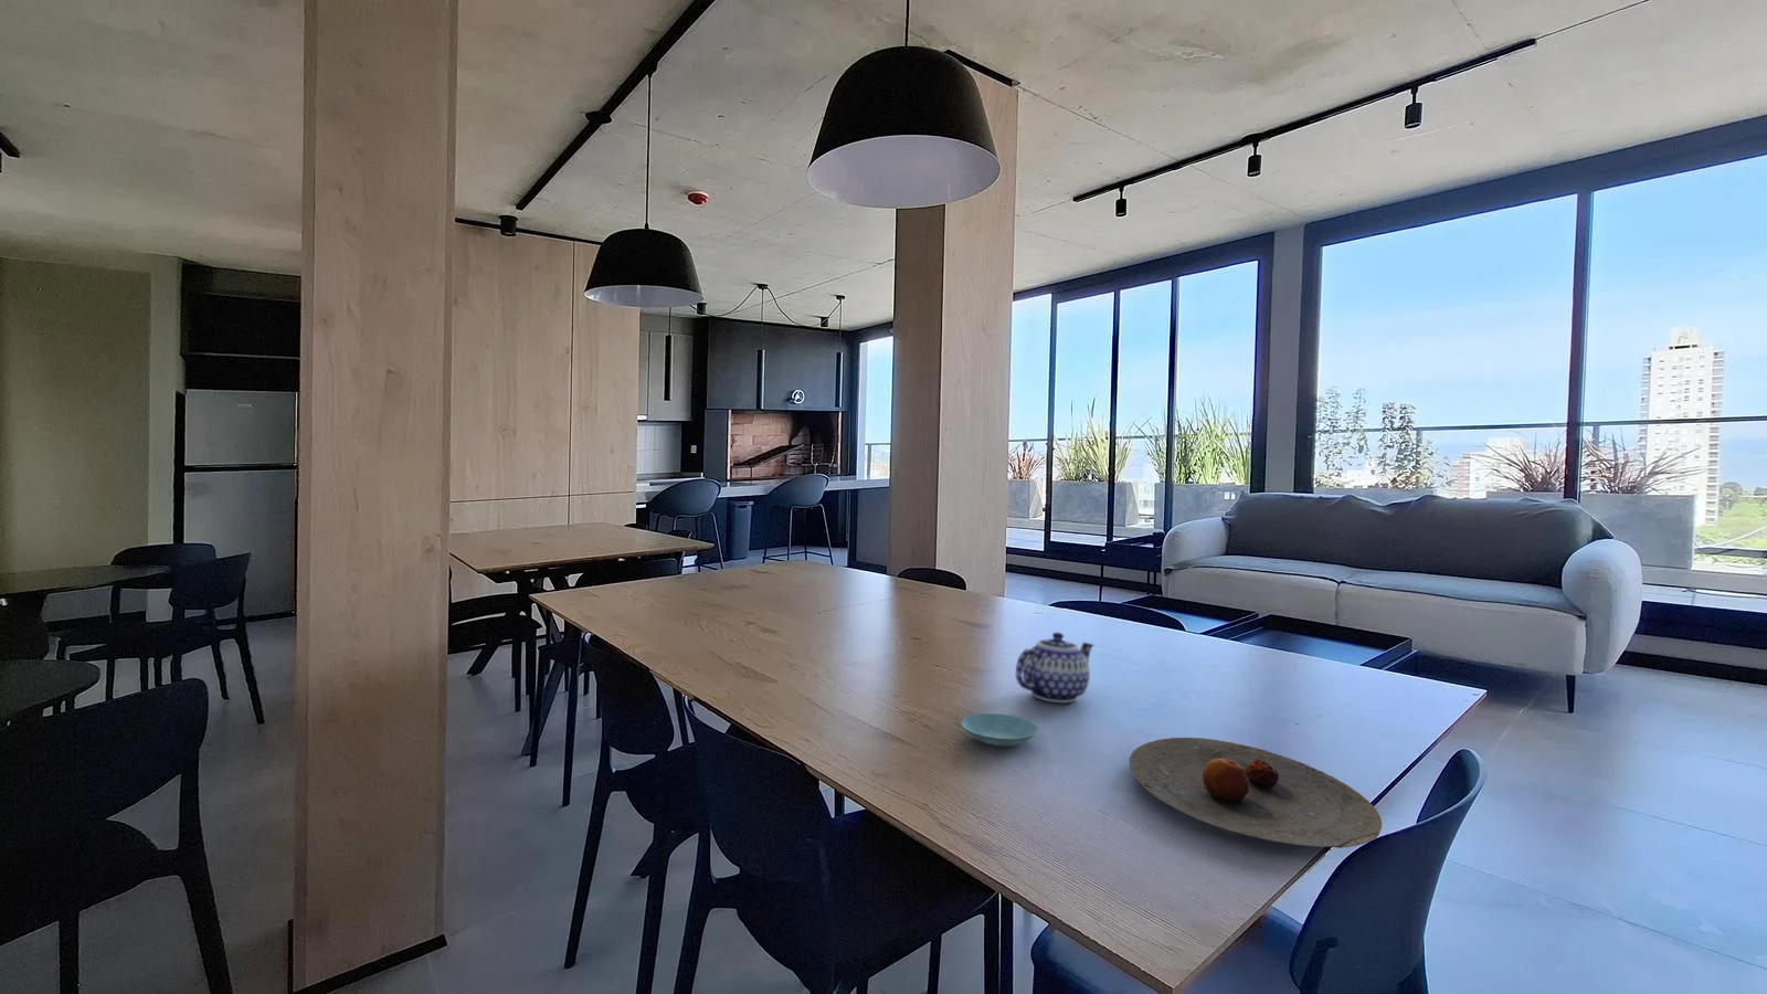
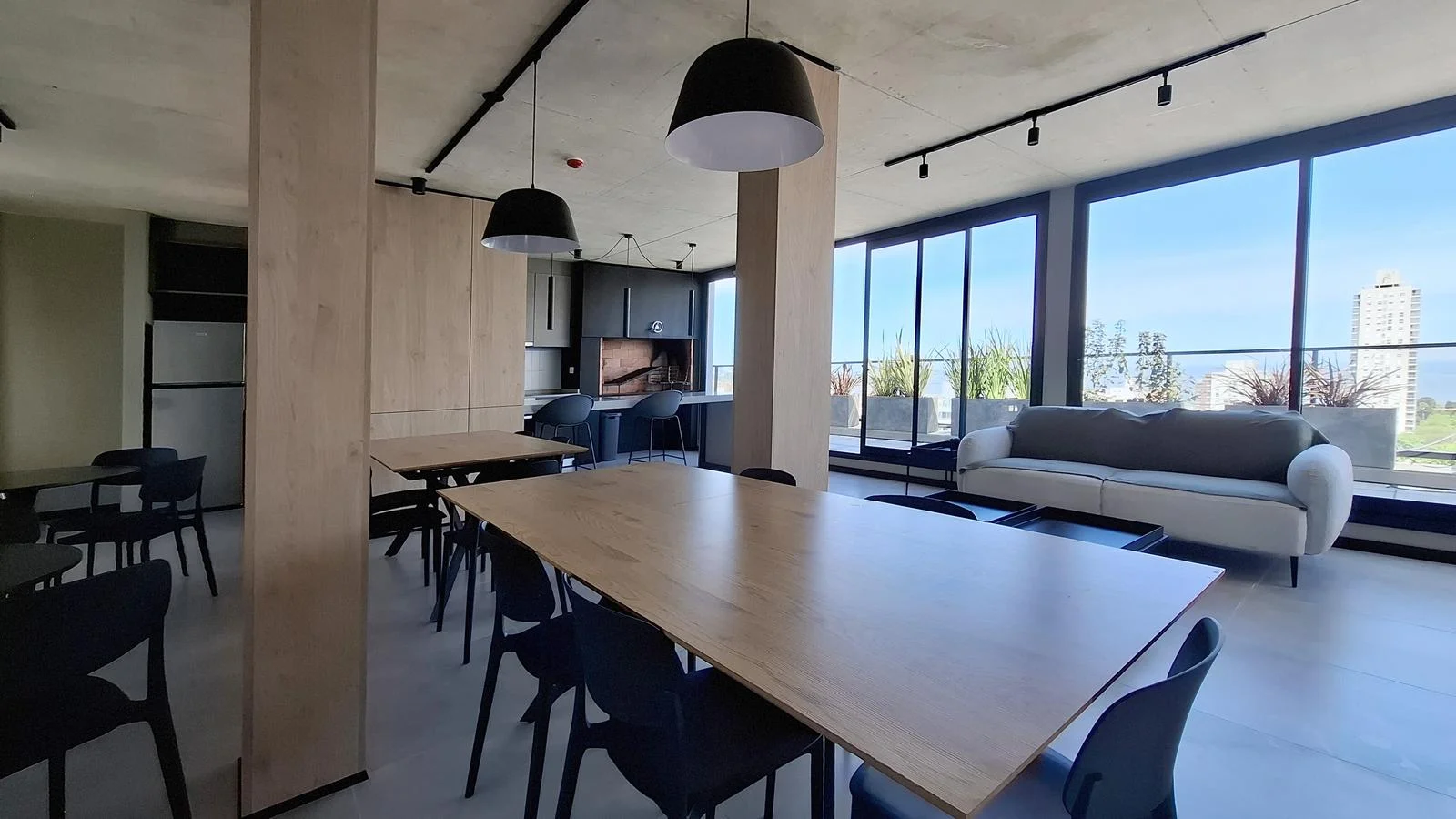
- teapot [1015,632,1095,704]
- plate [1129,737,1382,850]
- saucer [961,712,1039,748]
